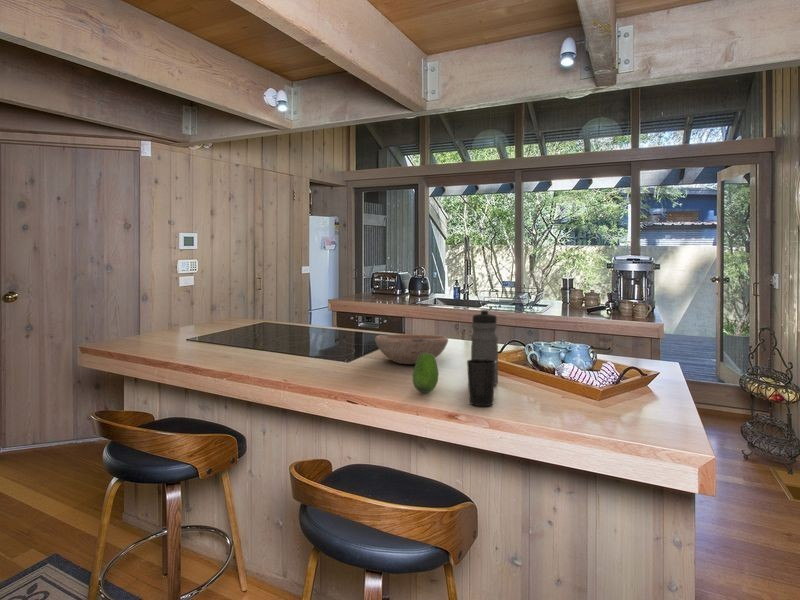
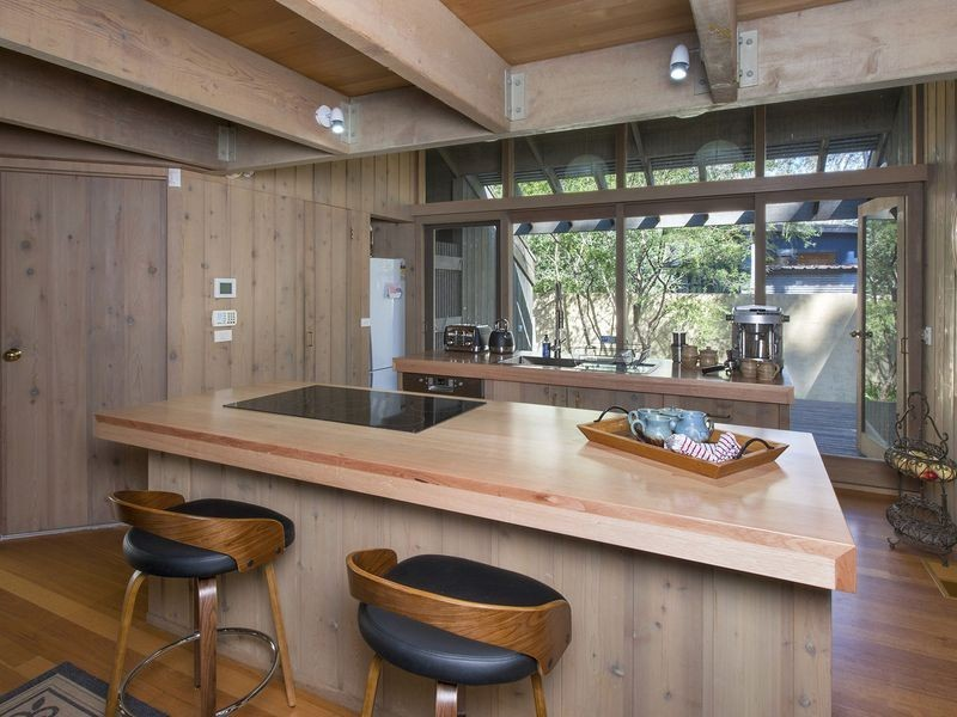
- water bottle [470,308,499,386]
- cup [466,359,496,407]
- fruit [412,353,439,394]
- bowl [374,333,449,365]
